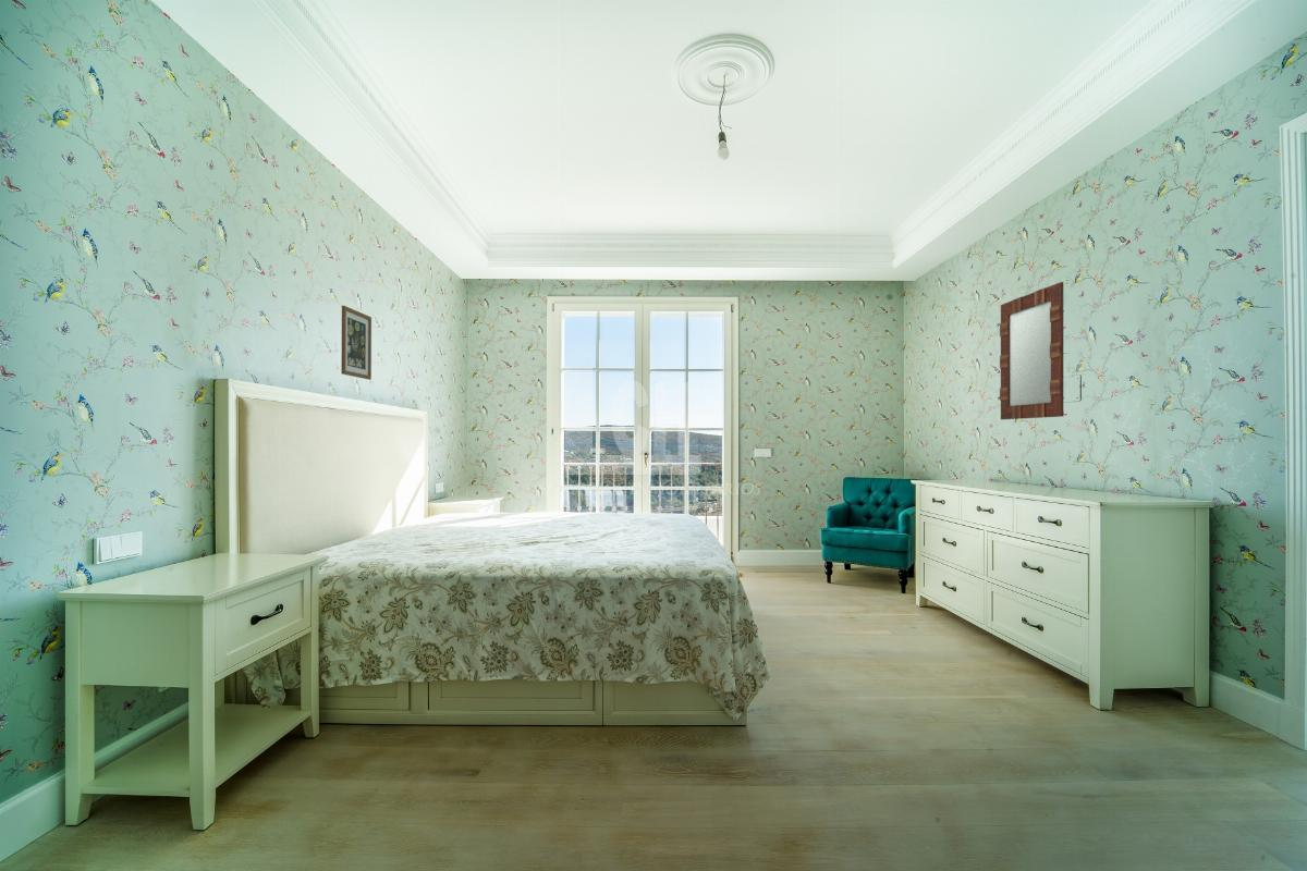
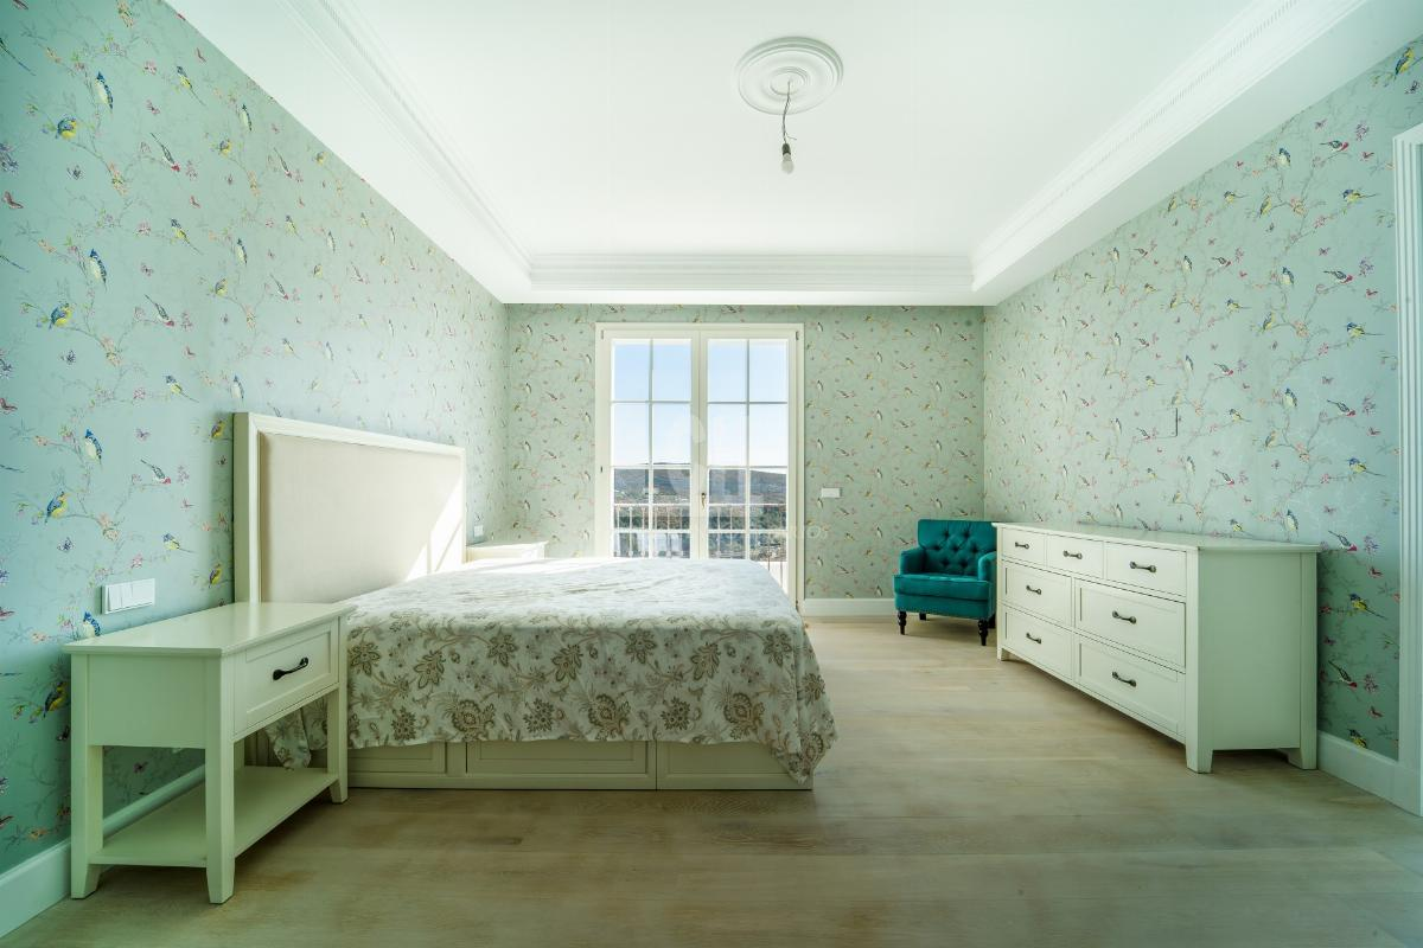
- wall art [340,305,372,381]
- home mirror [999,281,1064,420]
